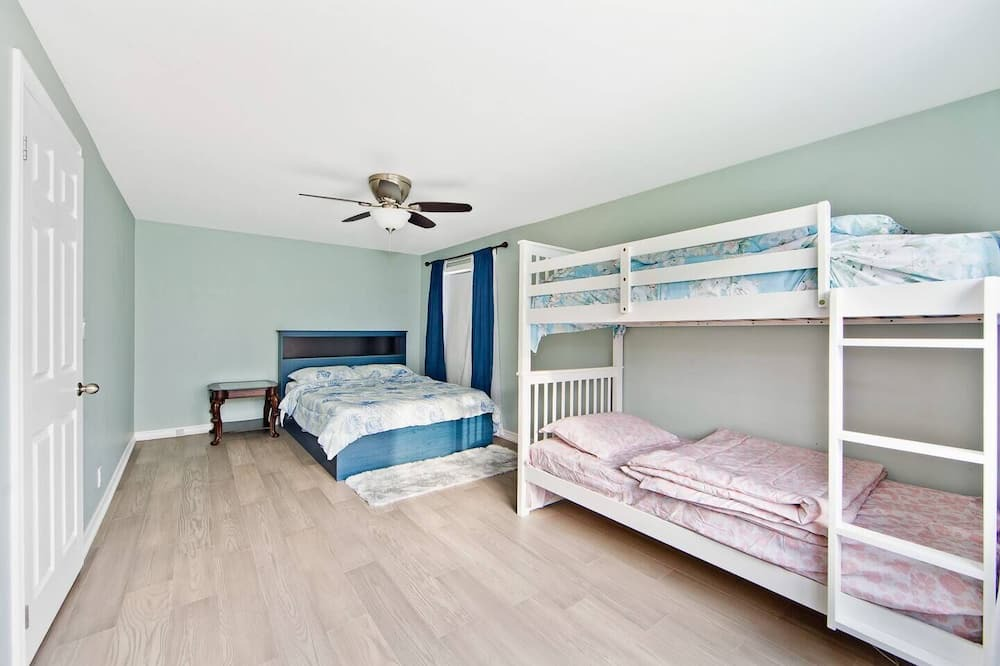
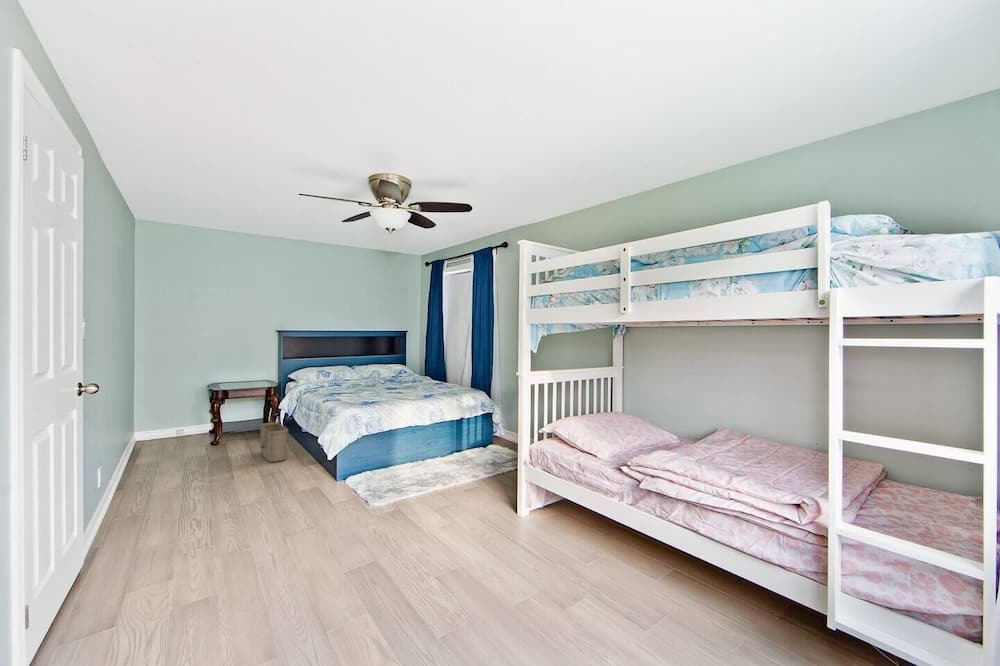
+ basket [258,421,289,463]
